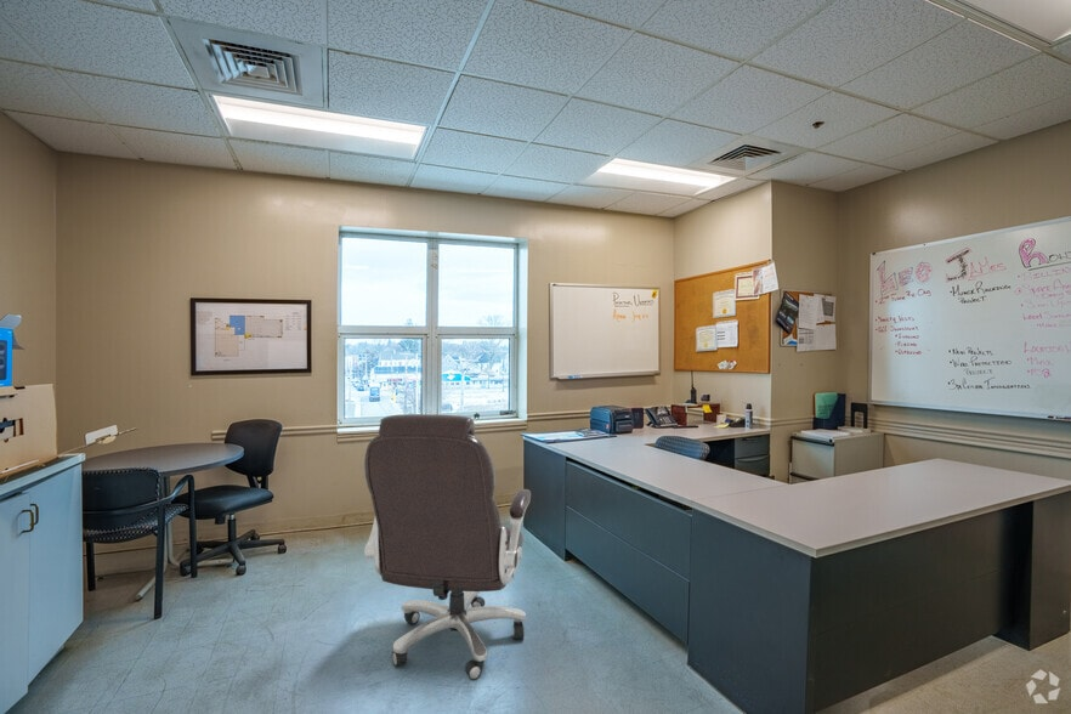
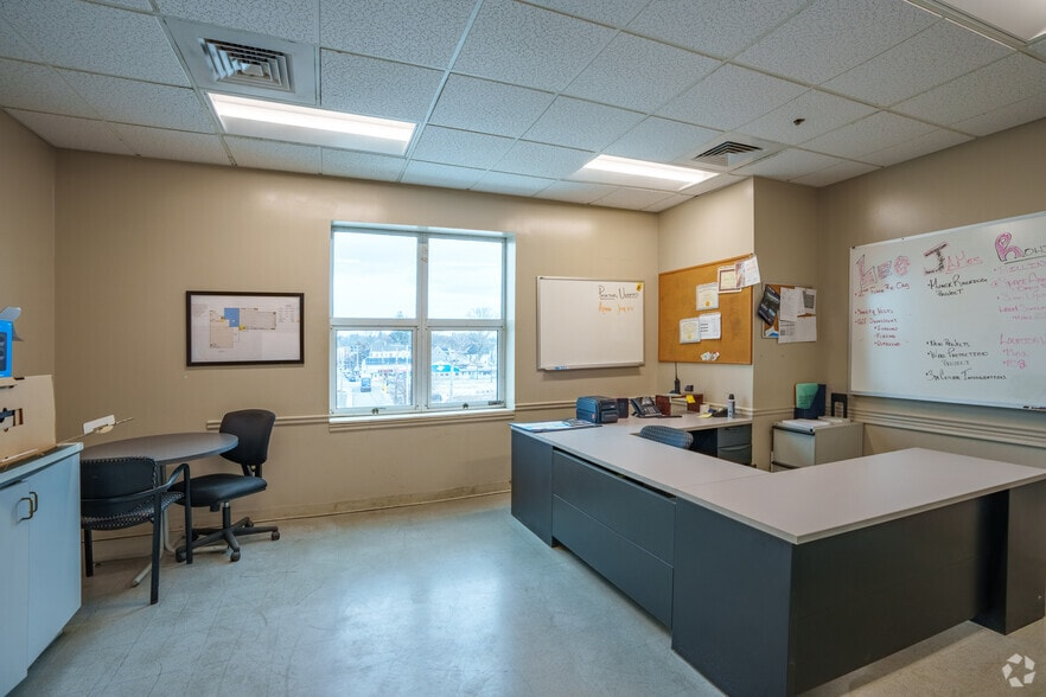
- chair [363,413,532,681]
